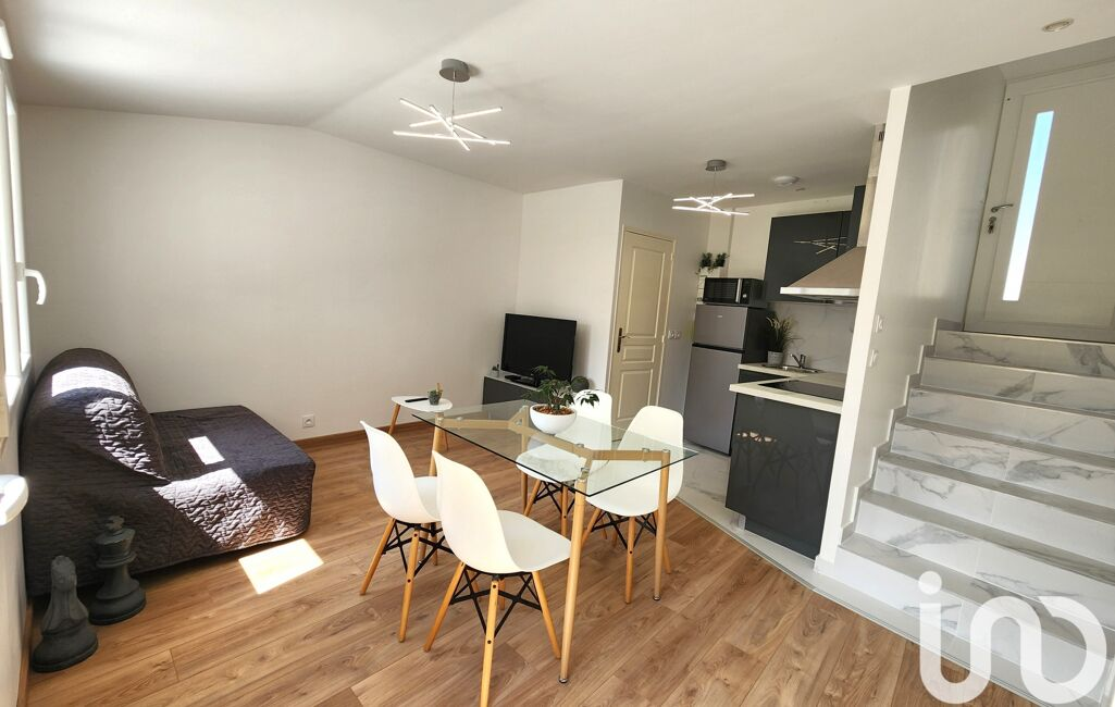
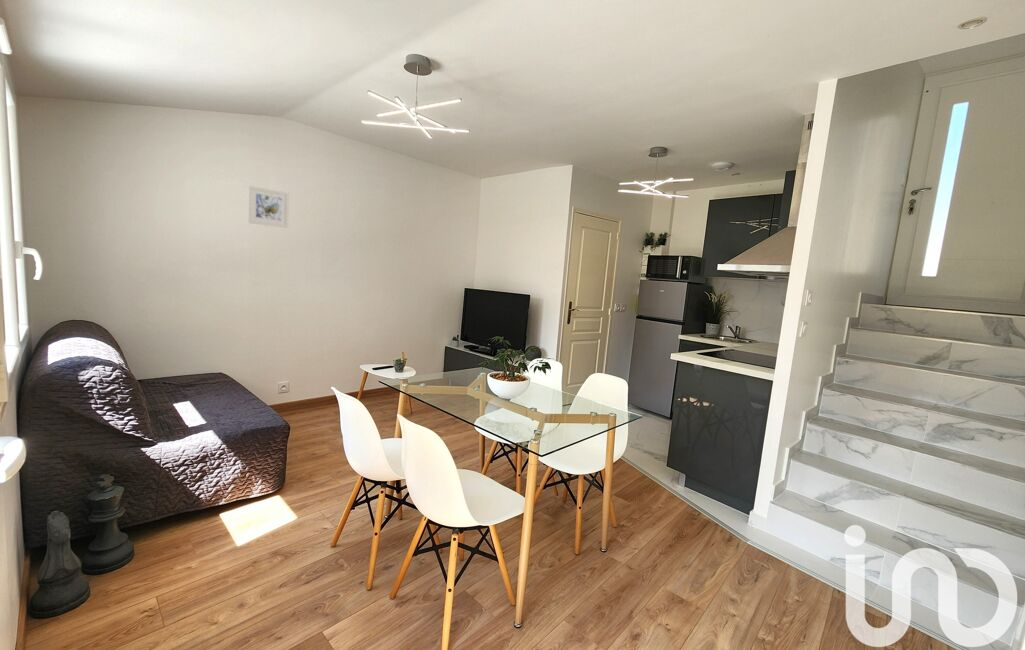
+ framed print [247,185,290,229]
